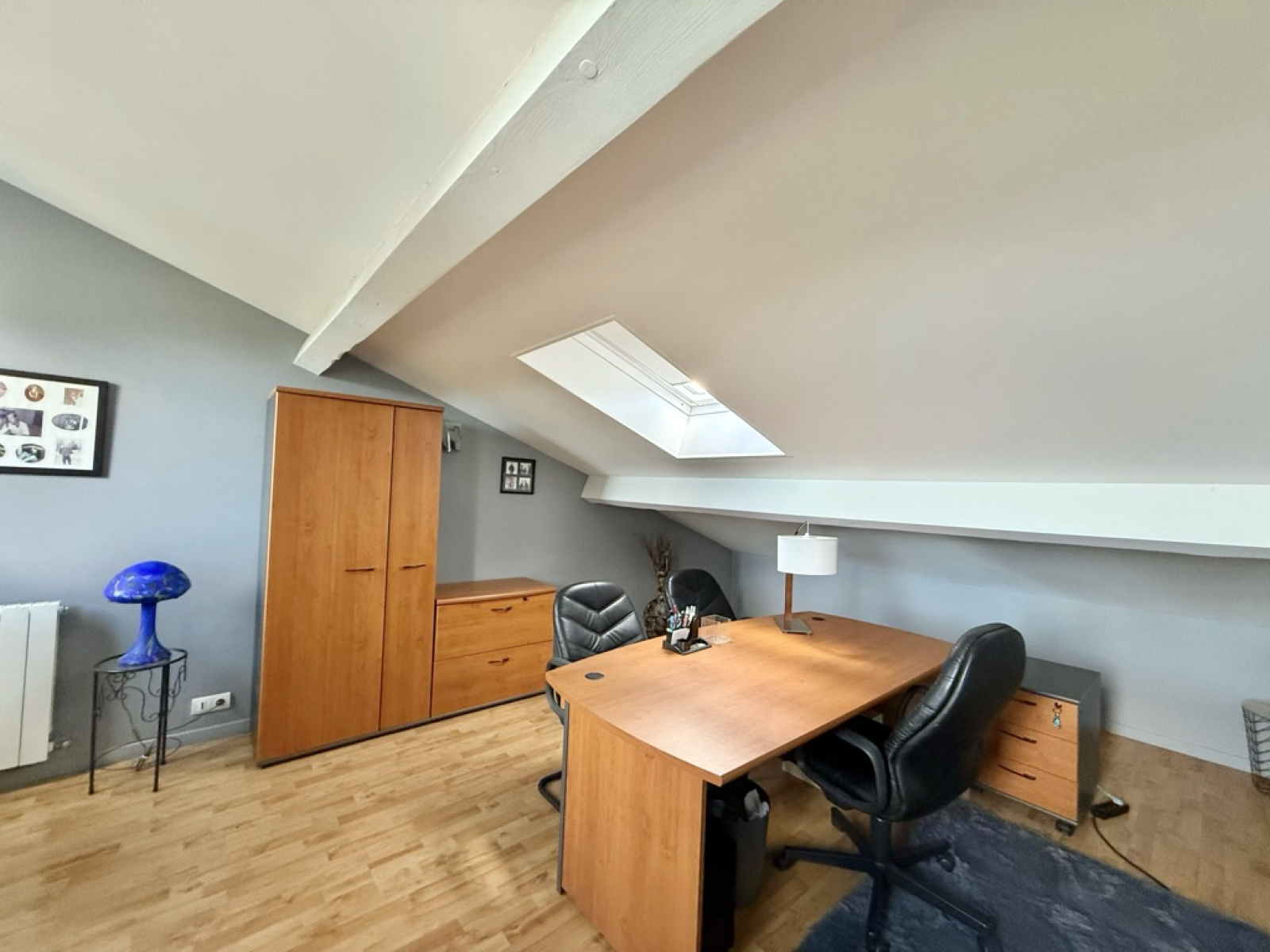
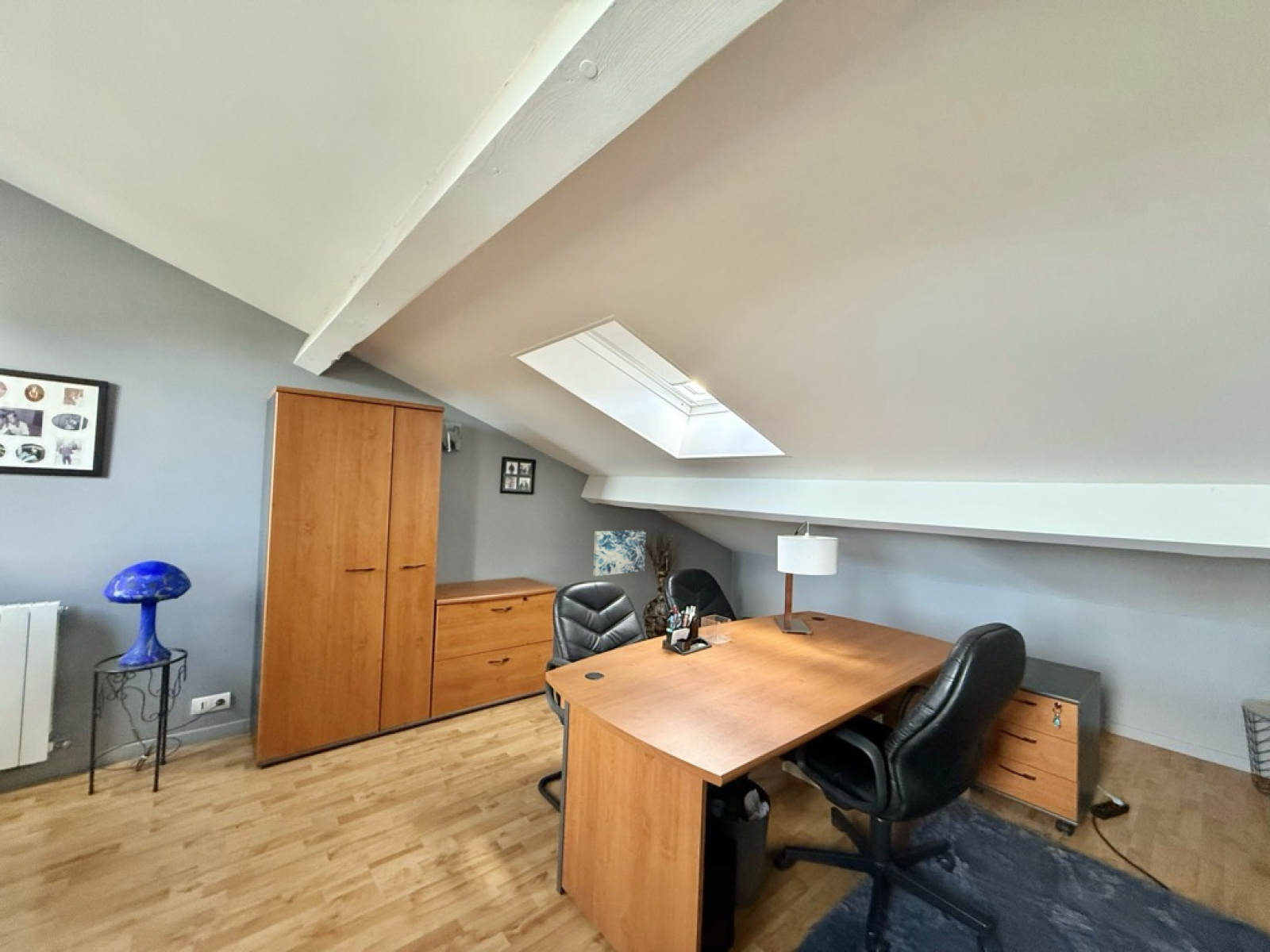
+ wall art [592,529,647,577]
